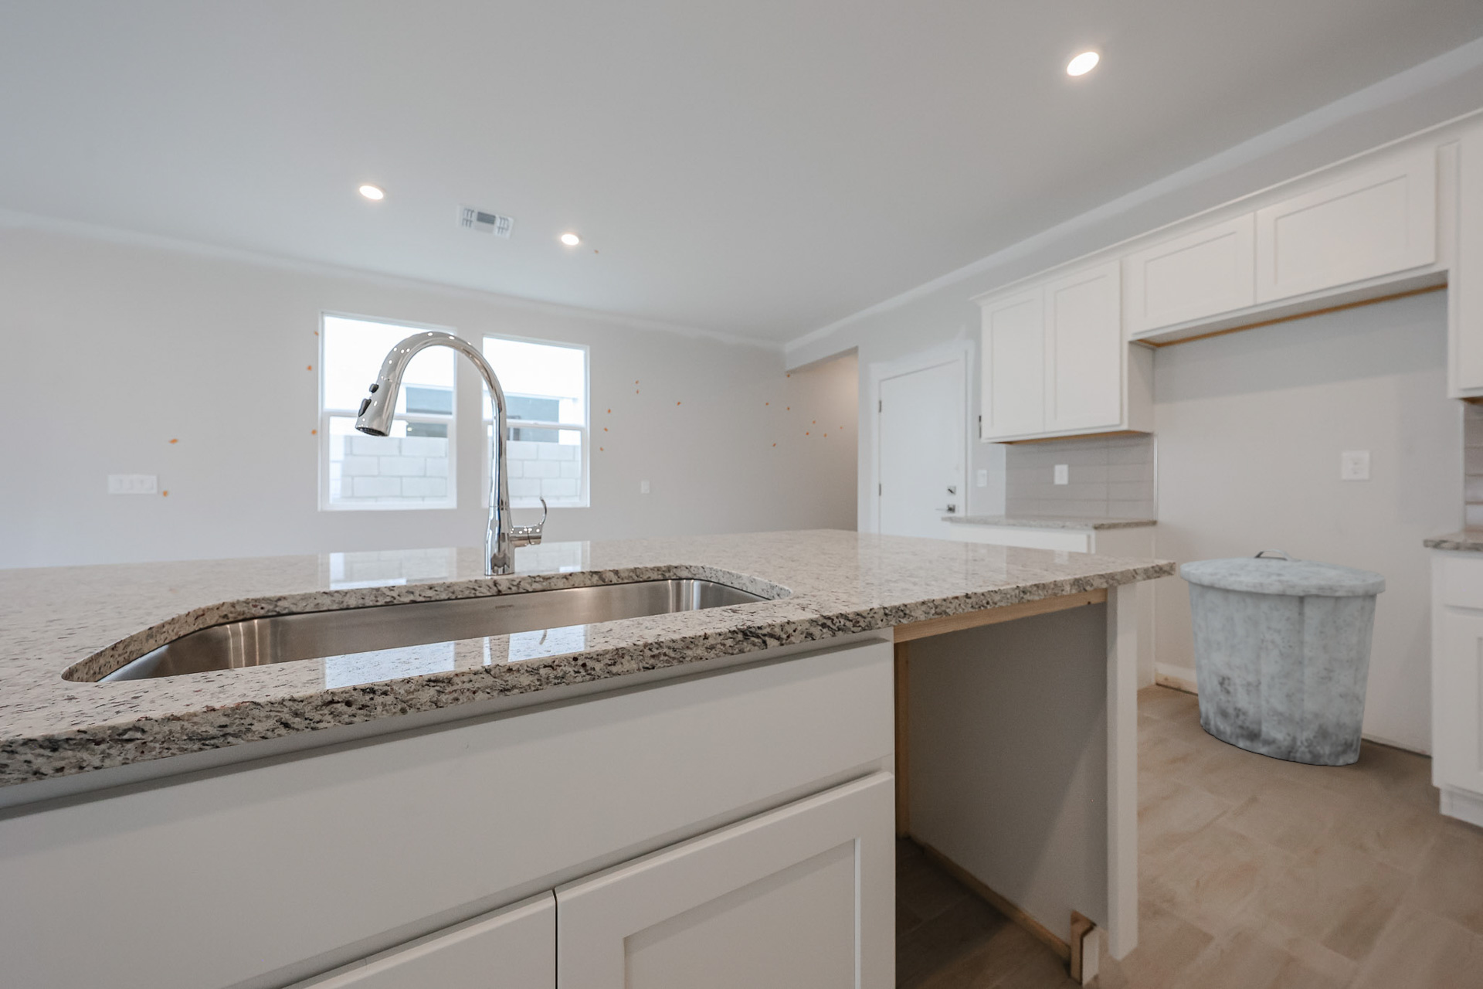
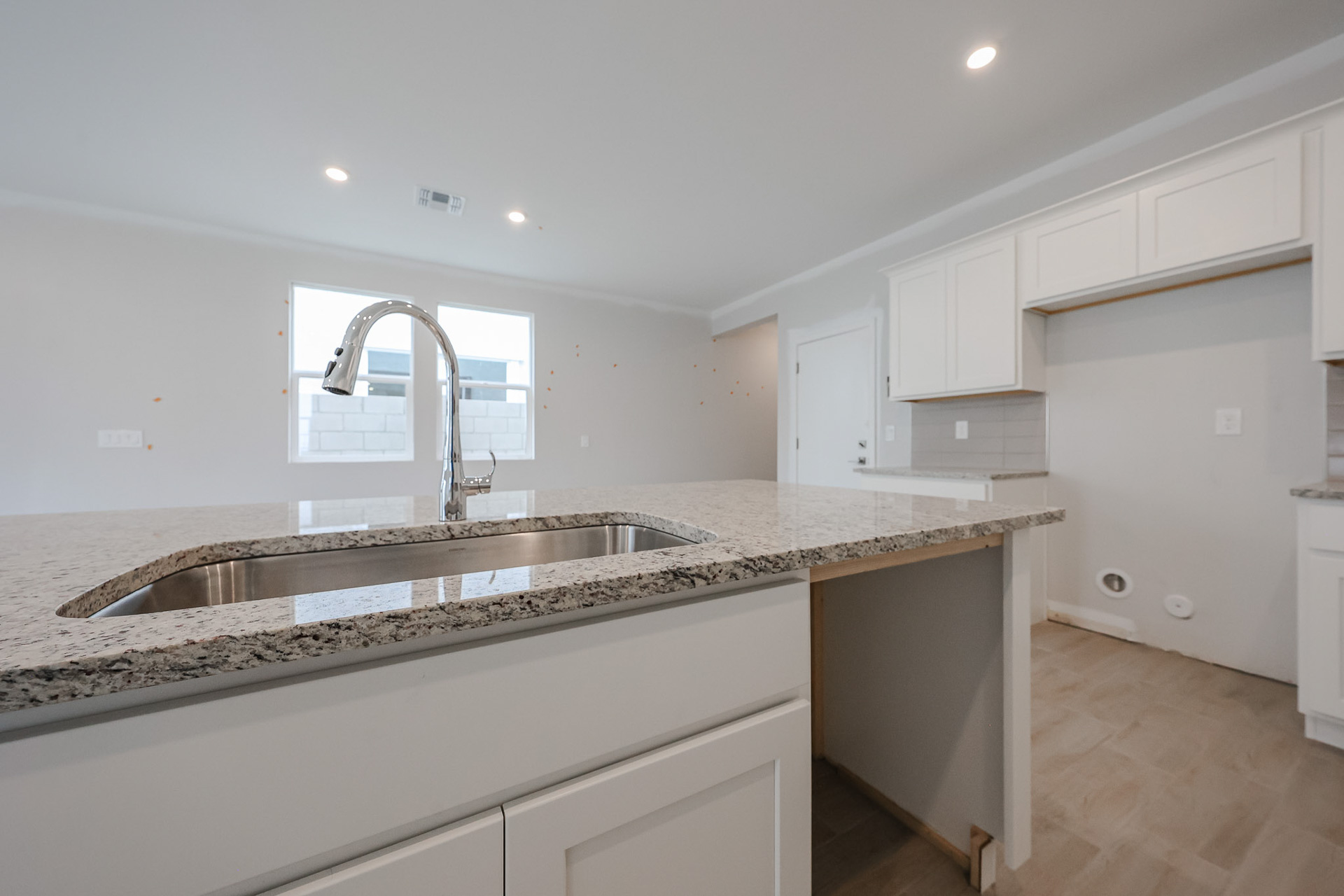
- trash can [1180,547,1387,766]
